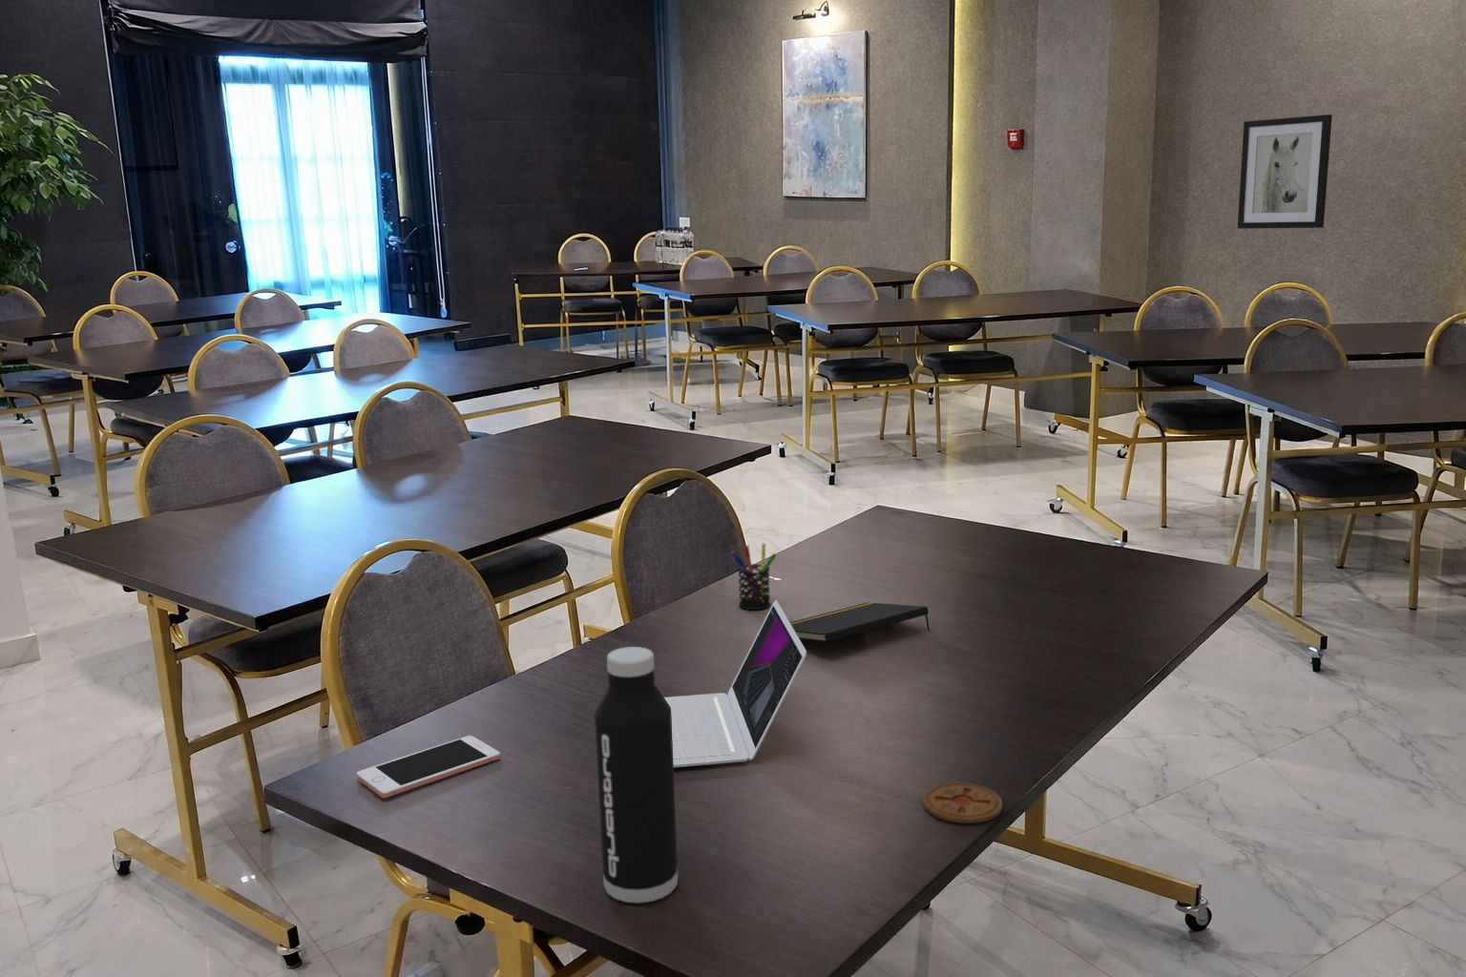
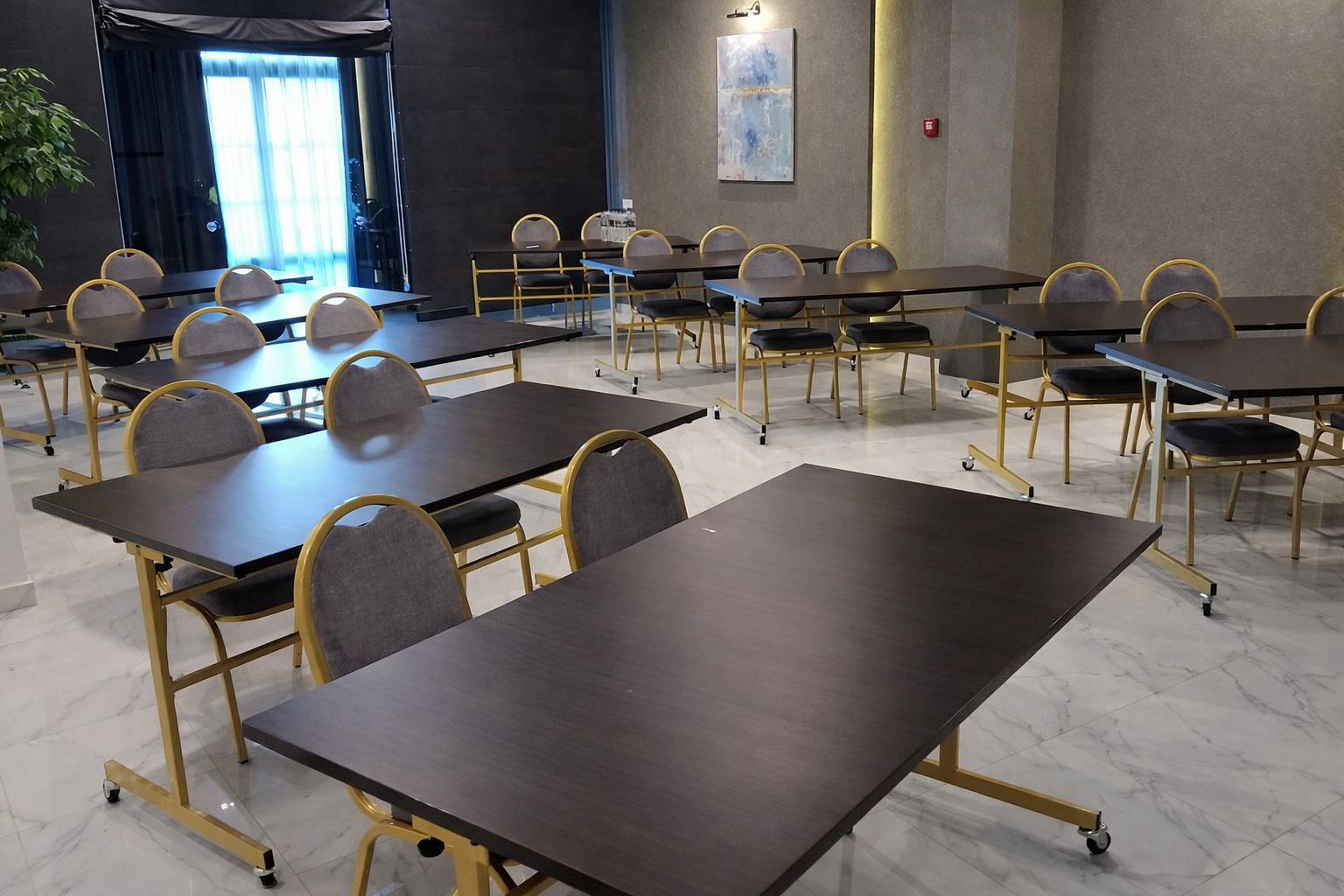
- wall art [1237,113,1333,230]
- laptop [664,599,807,768]
- notepad [790,602,930,643]
- cell phone [356,735,501,798]
- coaster [922,782,1005,824]
- pen holder [730,543,777,611]
- water bottle [593,646,678,905]
